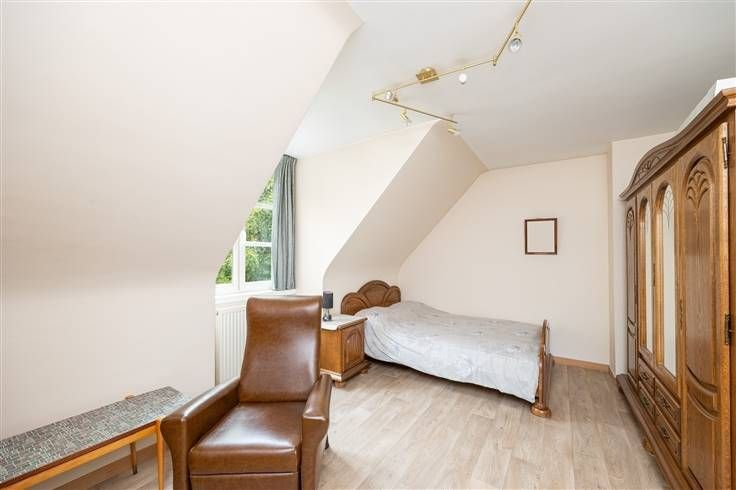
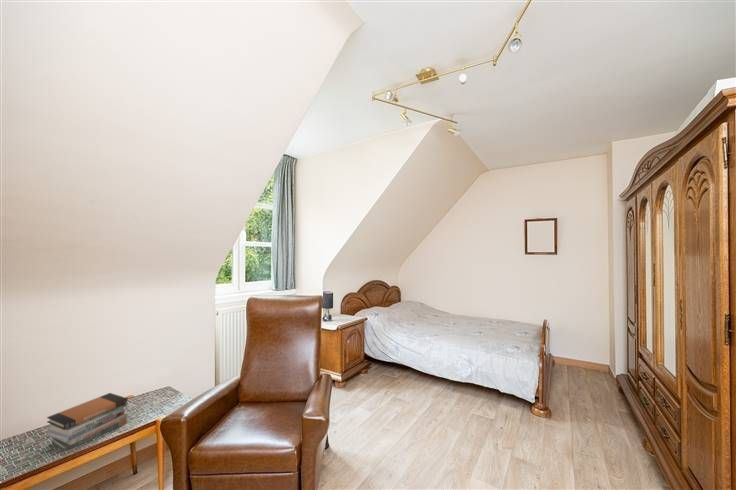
+ book stack [46,392,128,452]
